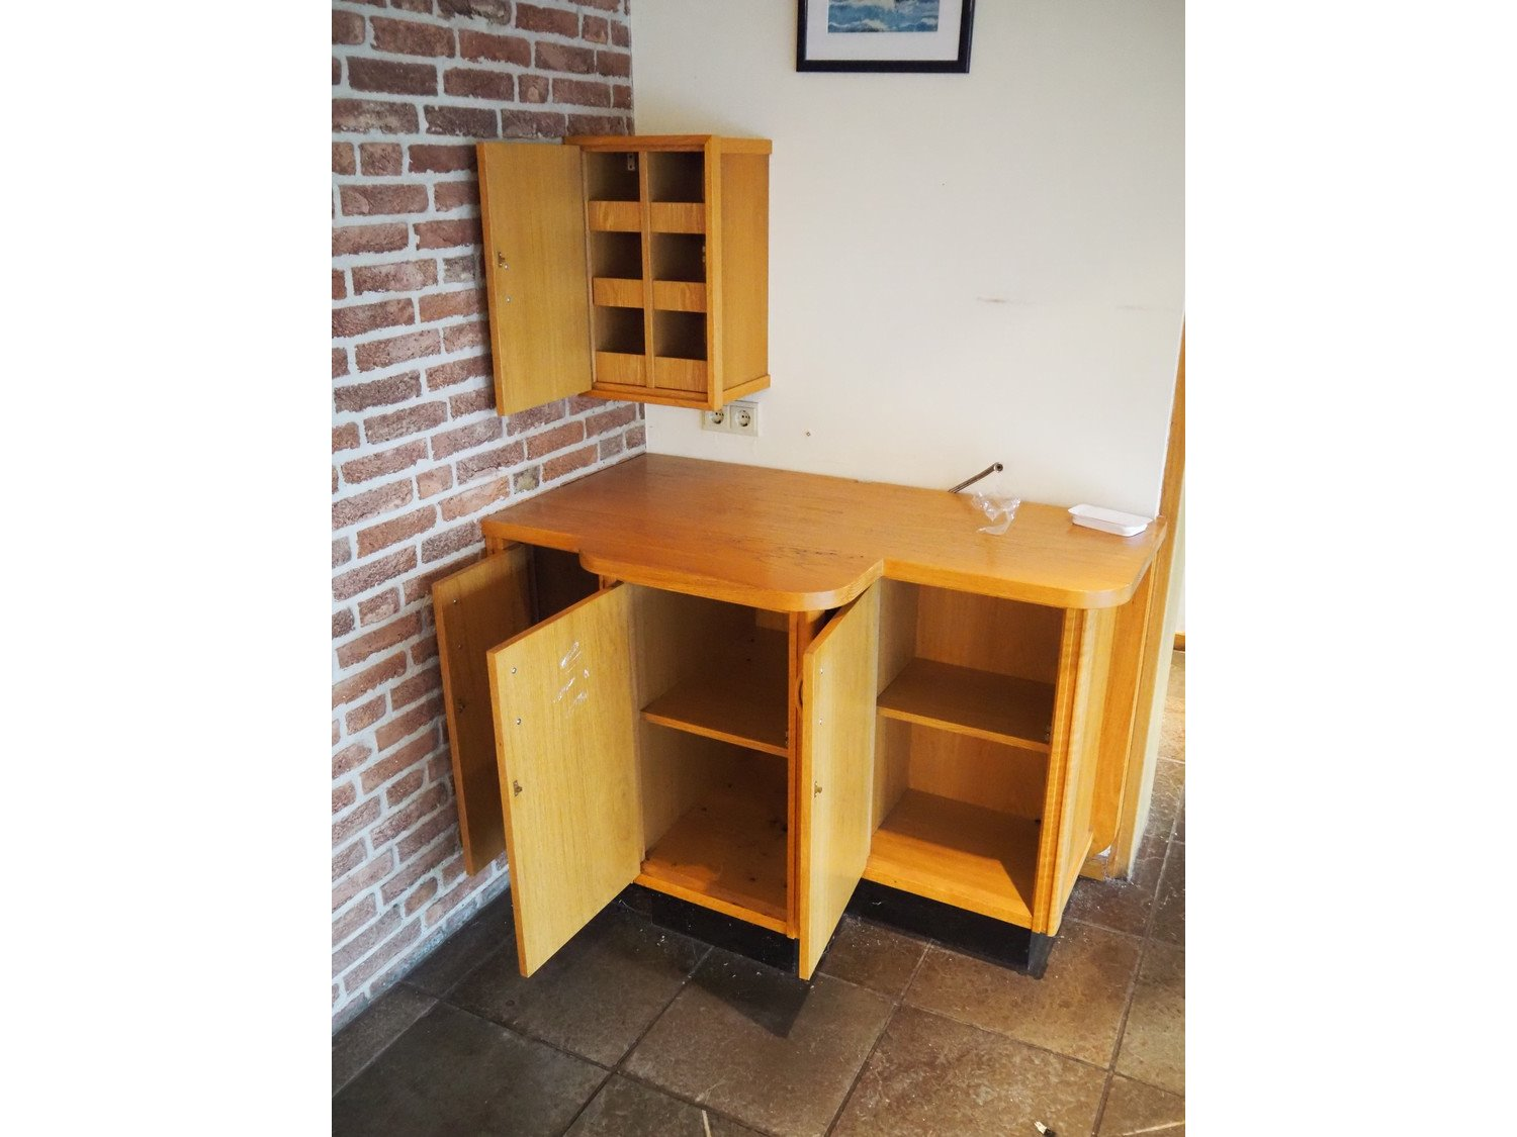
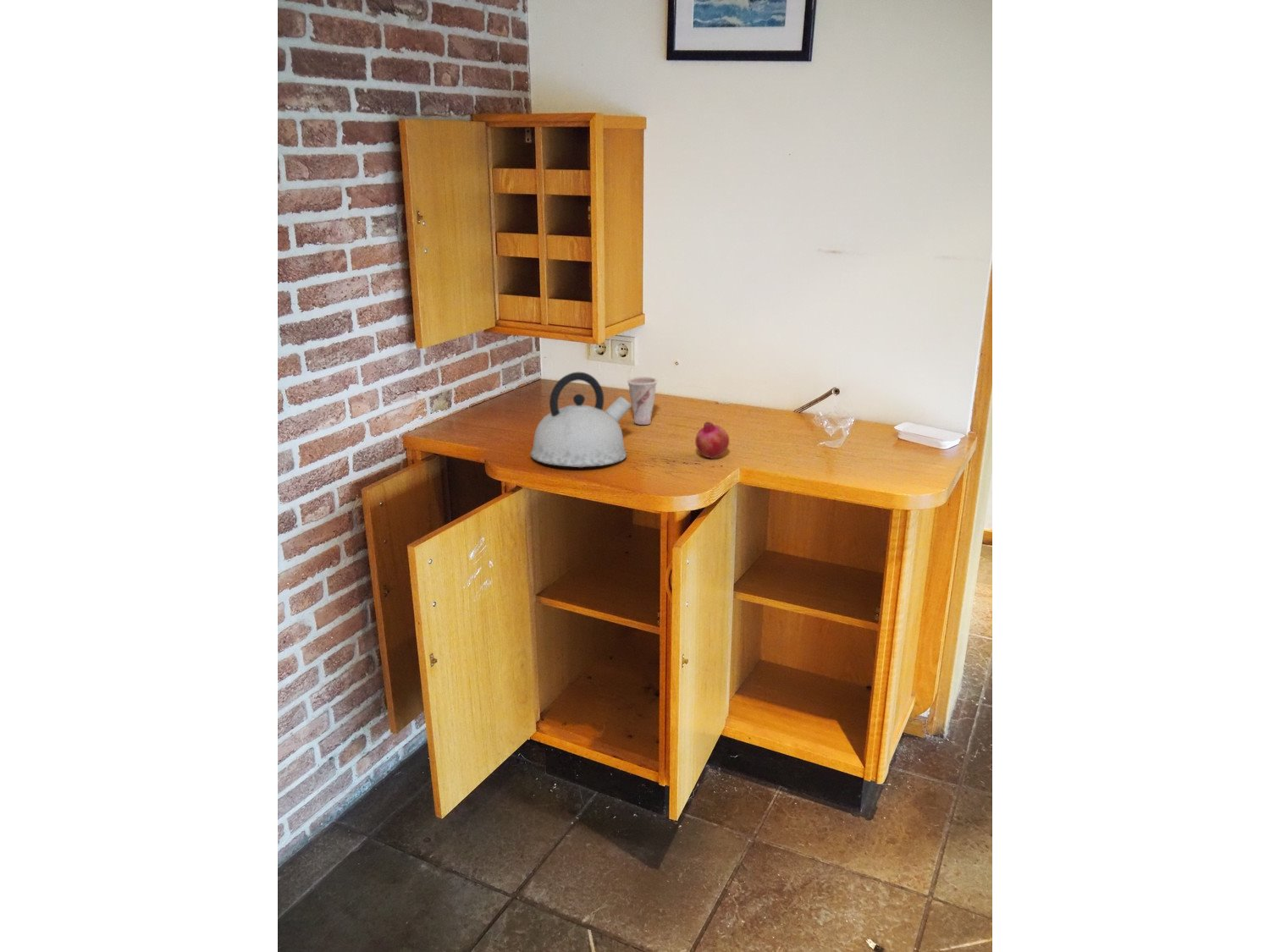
+ cup [627,376,658,426]
+ kettle [529,371,632,468]
+ fruit [694,421,730,459]
